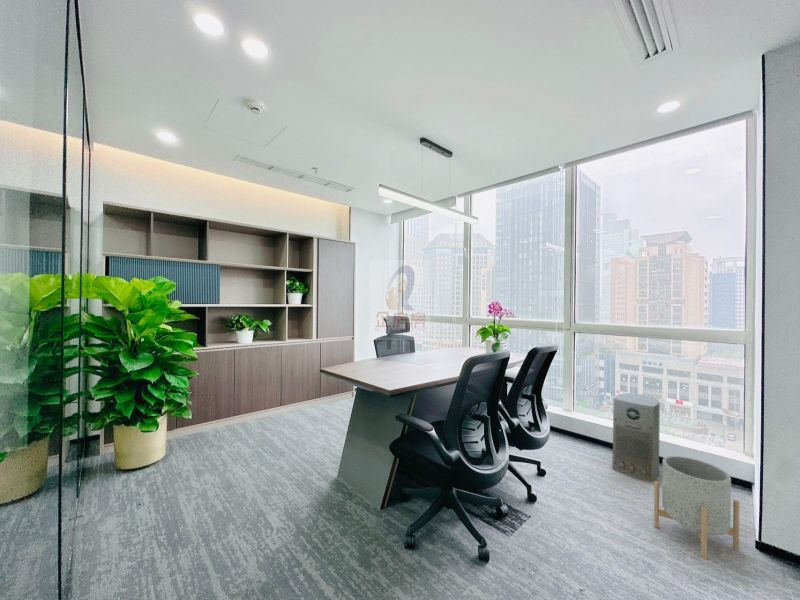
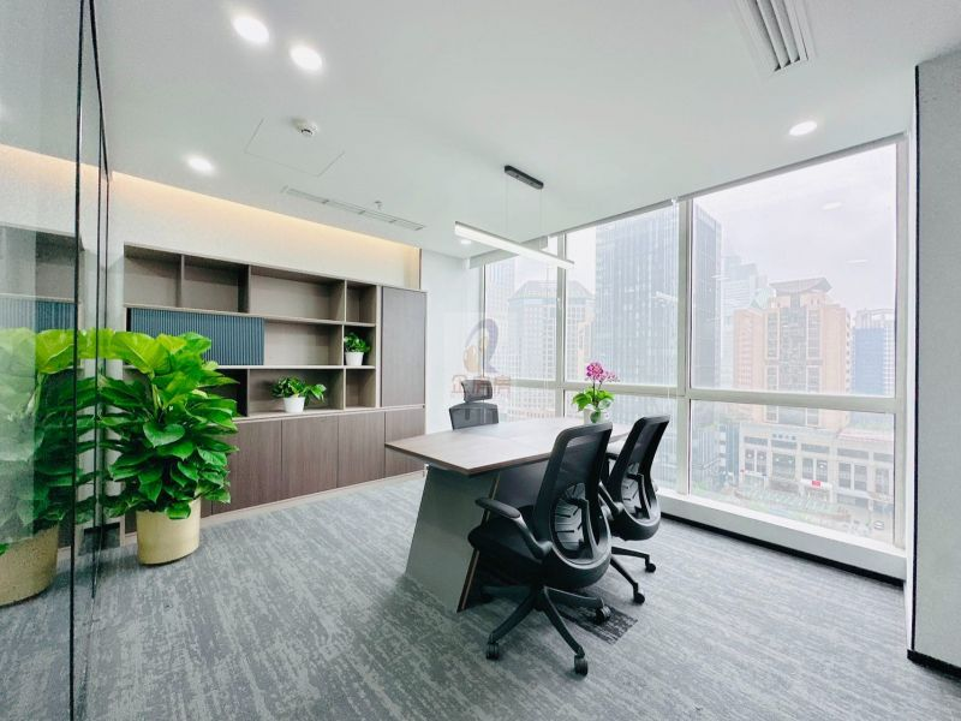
- planter [653,455,741,561]
- air purifier [611,392,661,483]
